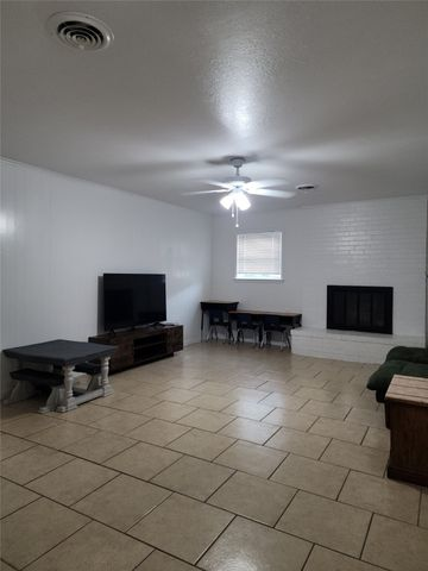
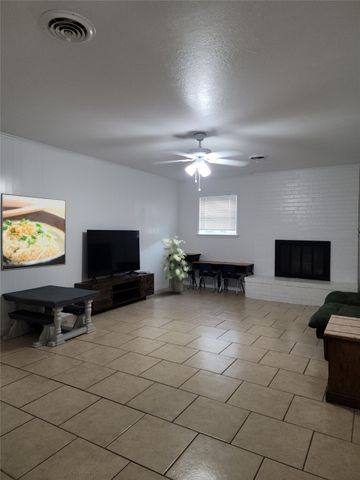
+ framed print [0,192,67,272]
+ indoor plant [159,235,191,293]
